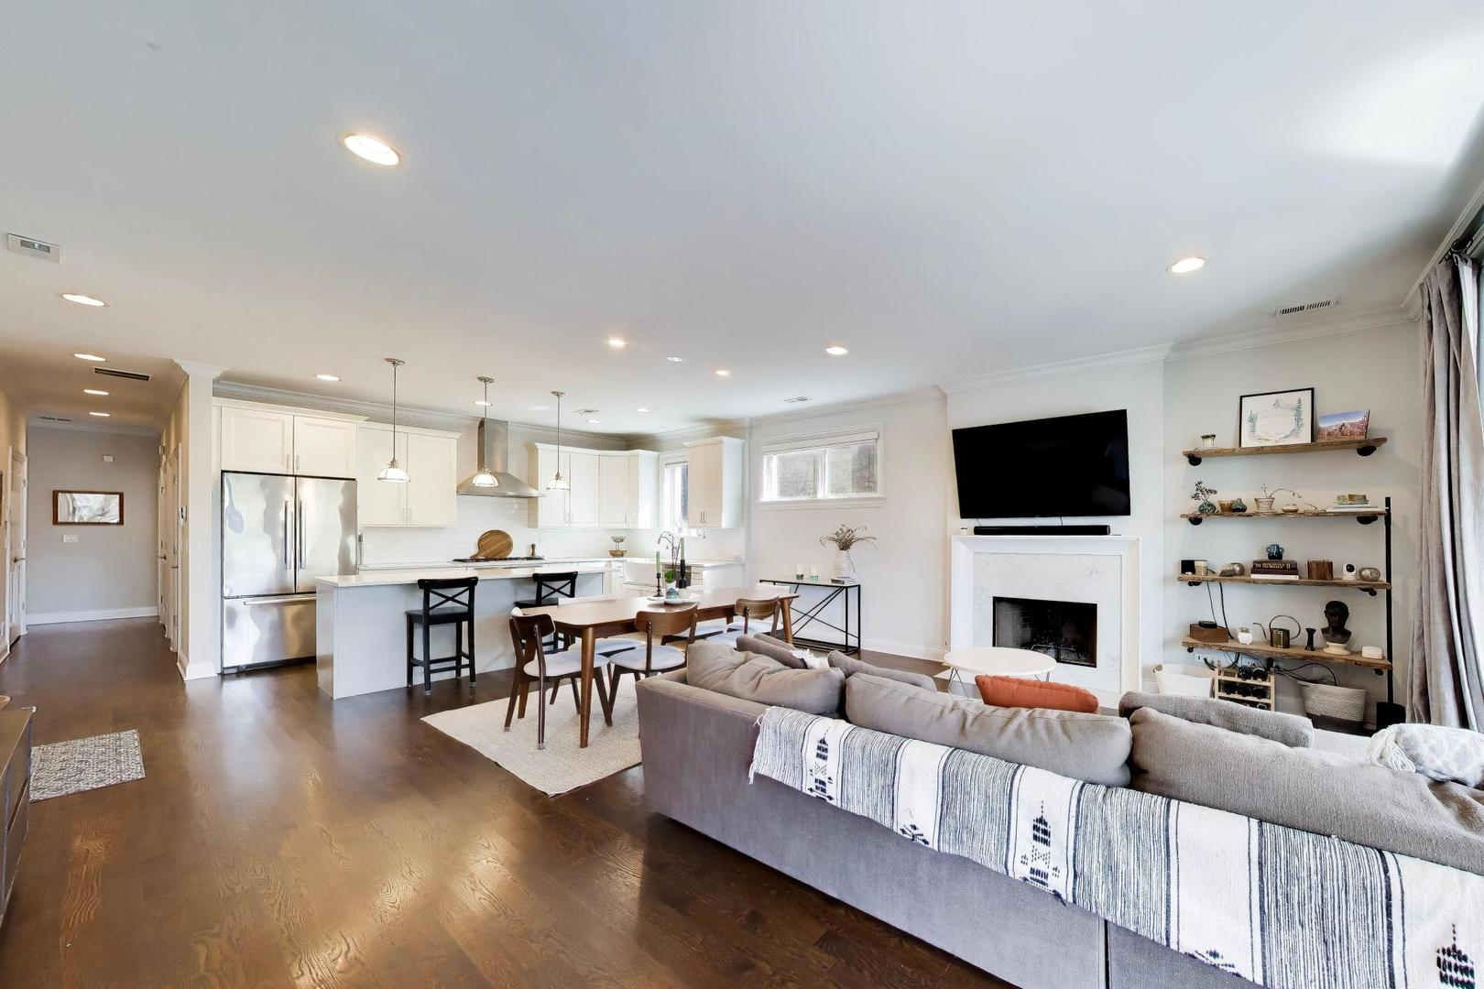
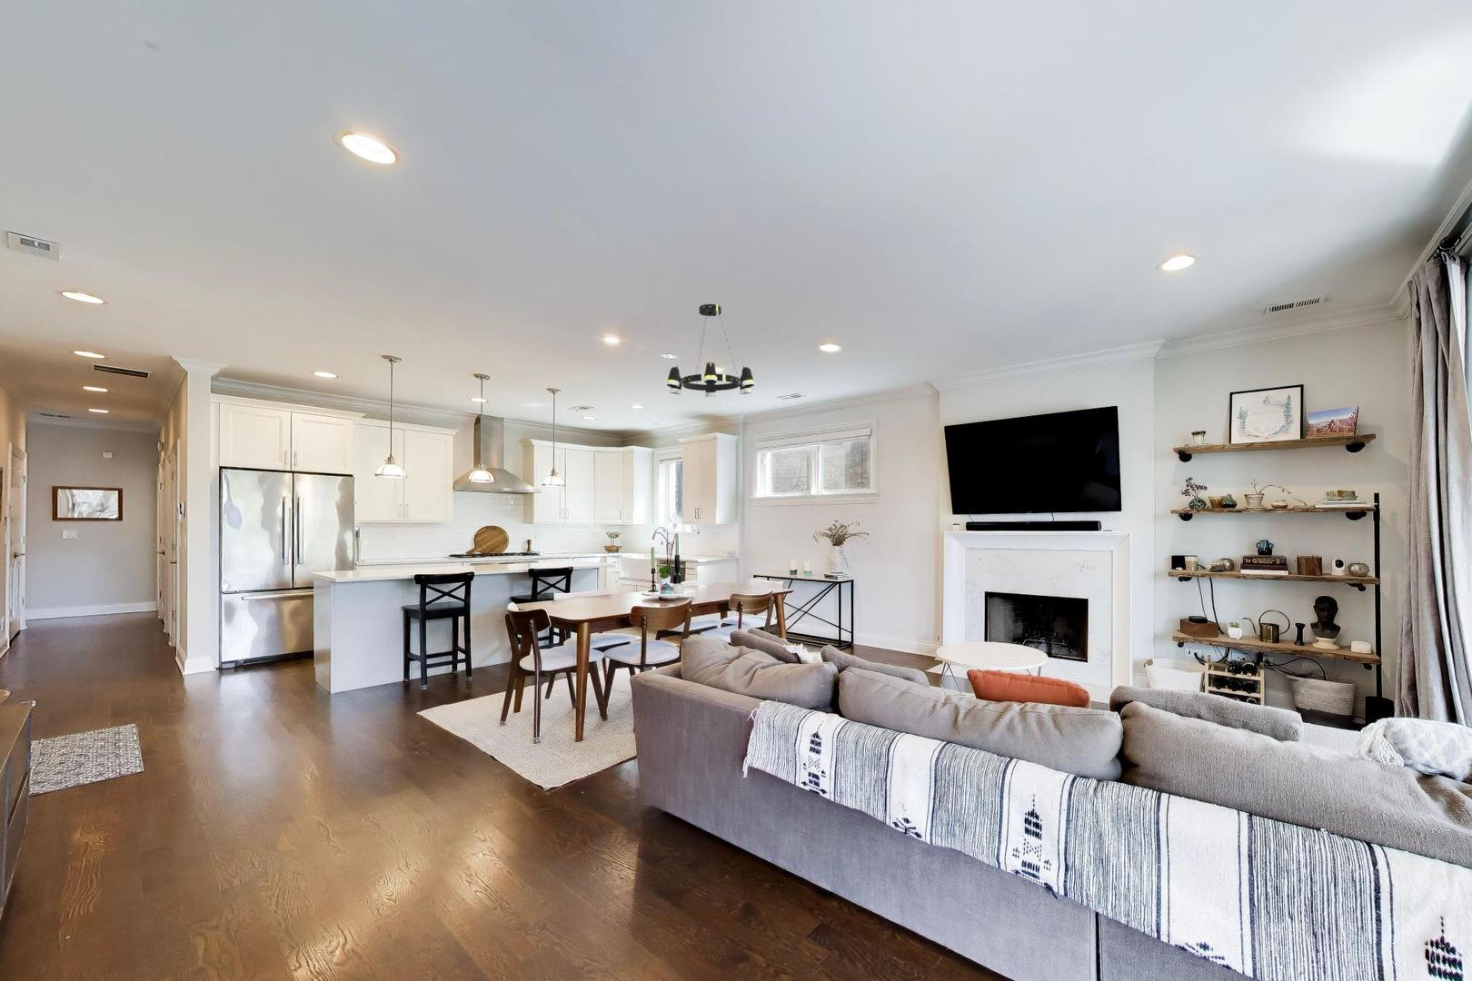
+ chandelier [666,303,755,397]
